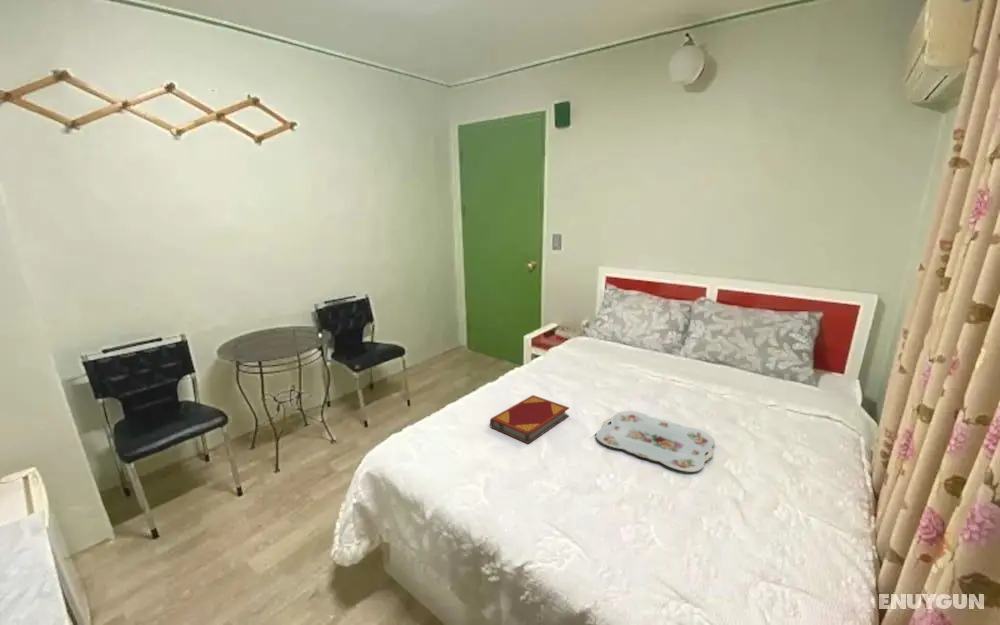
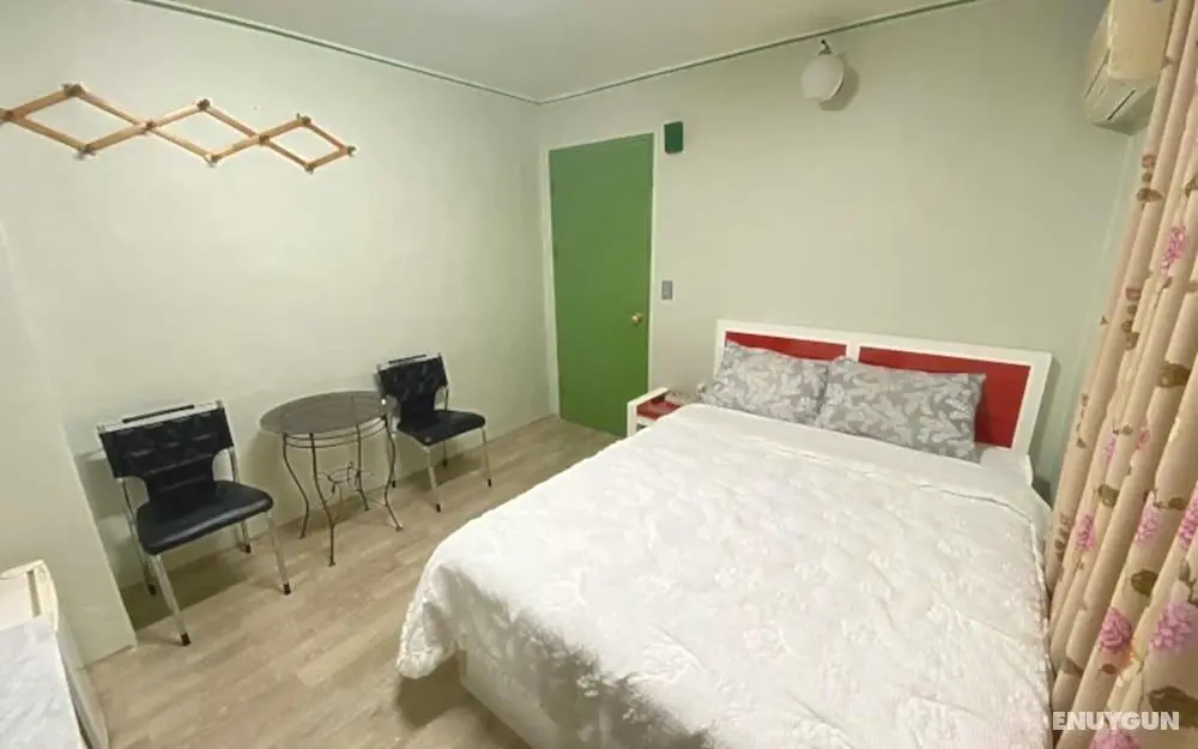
- serving tray [595,410,716,473]
- hardback book [489,394,570,445]
